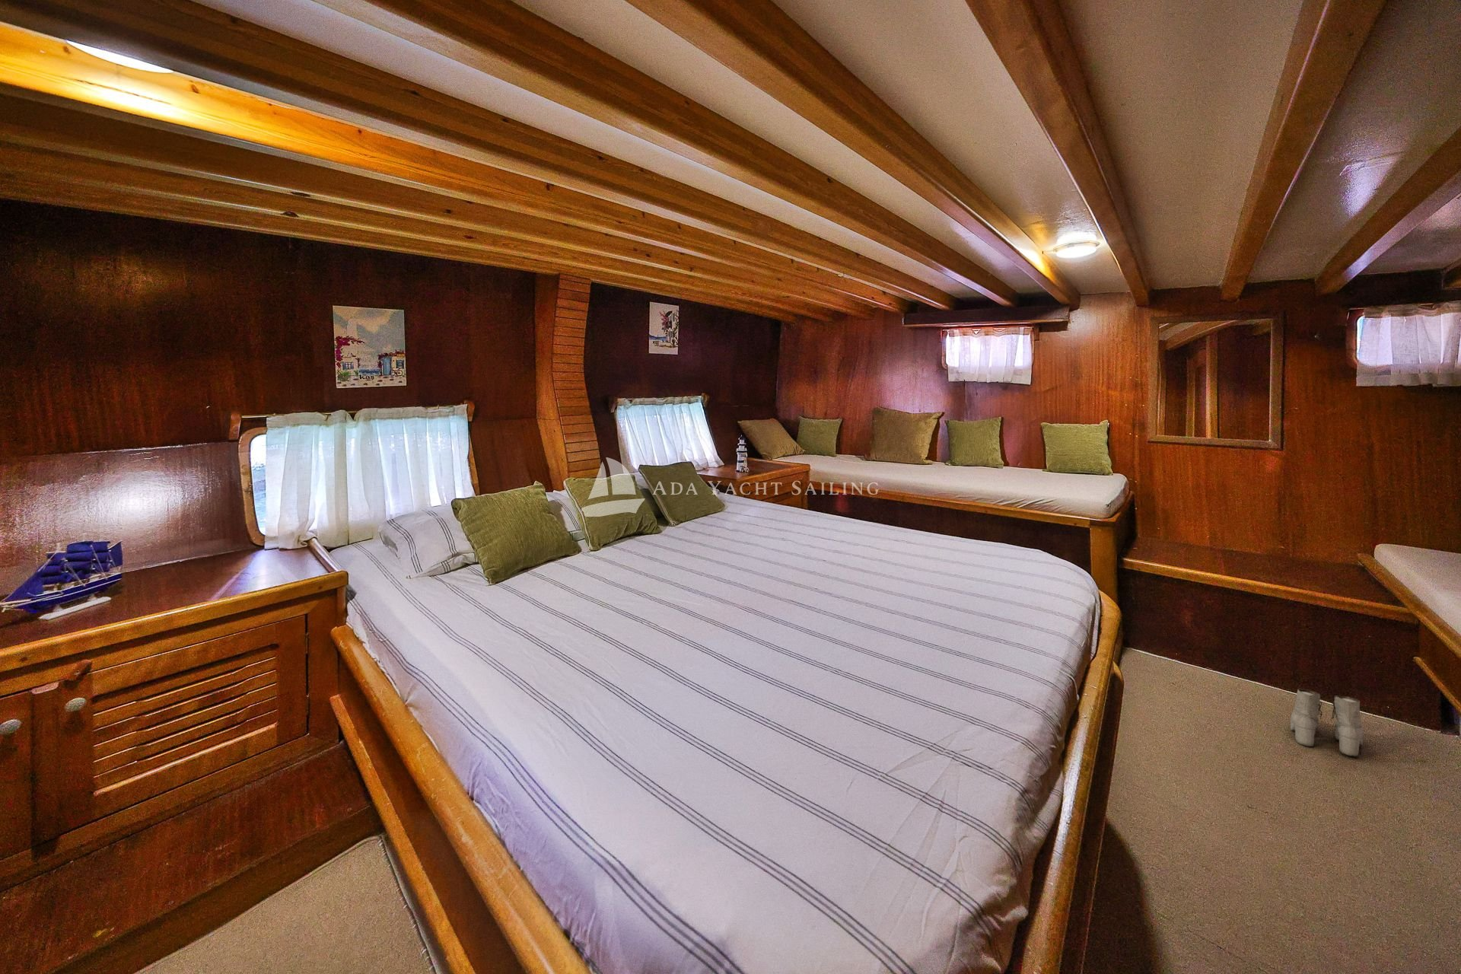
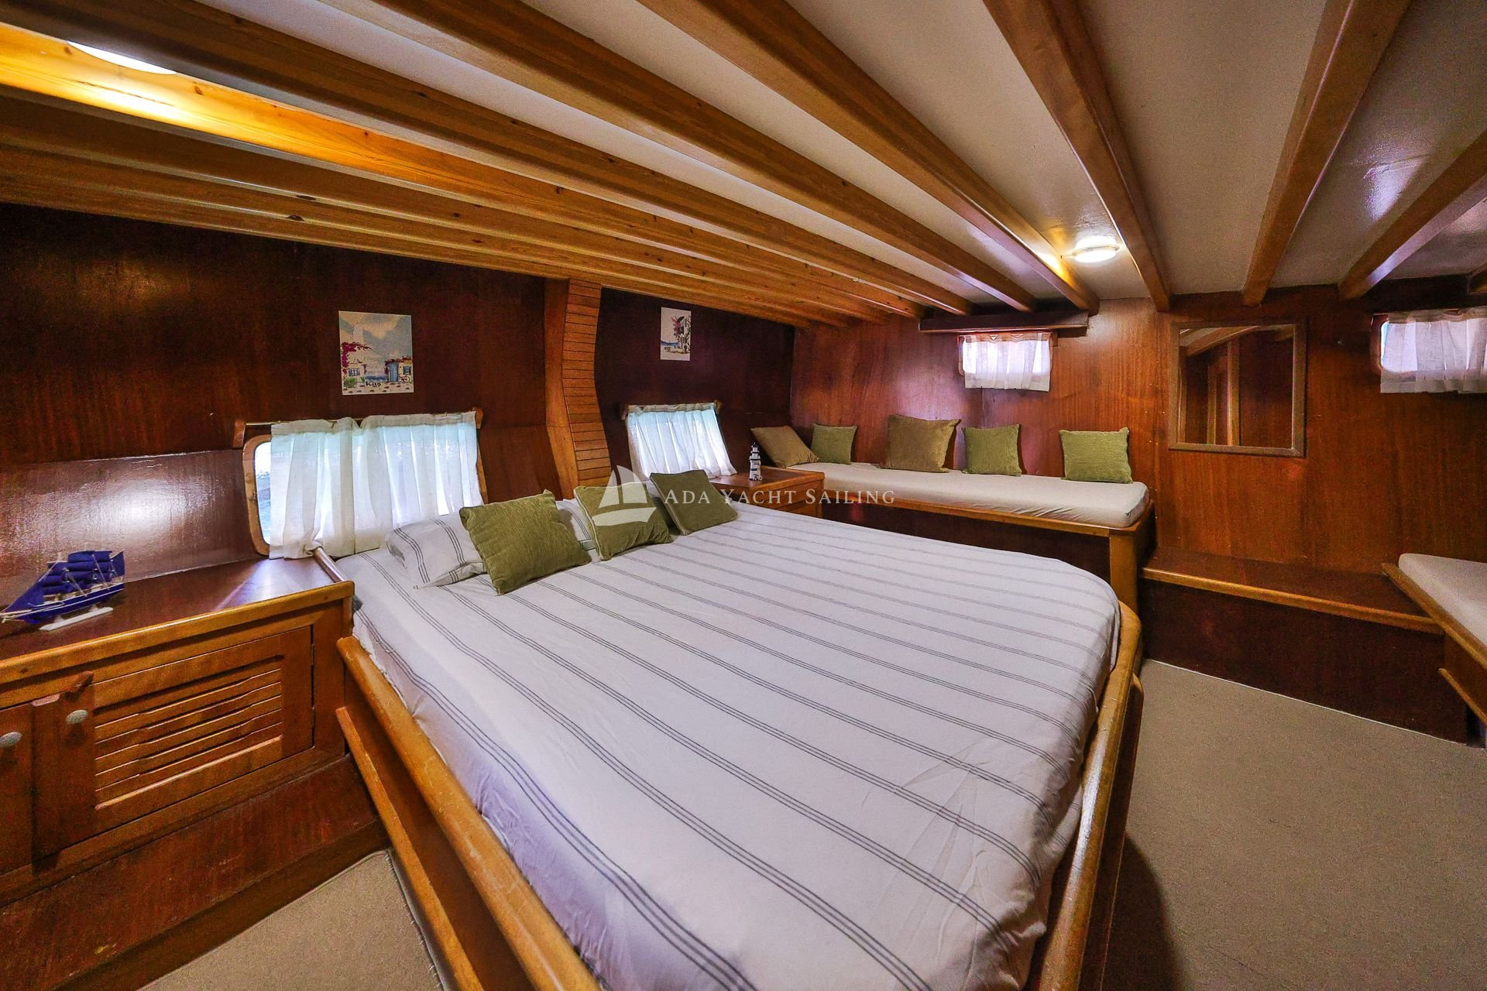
- boots [1290,688,1363,757]
